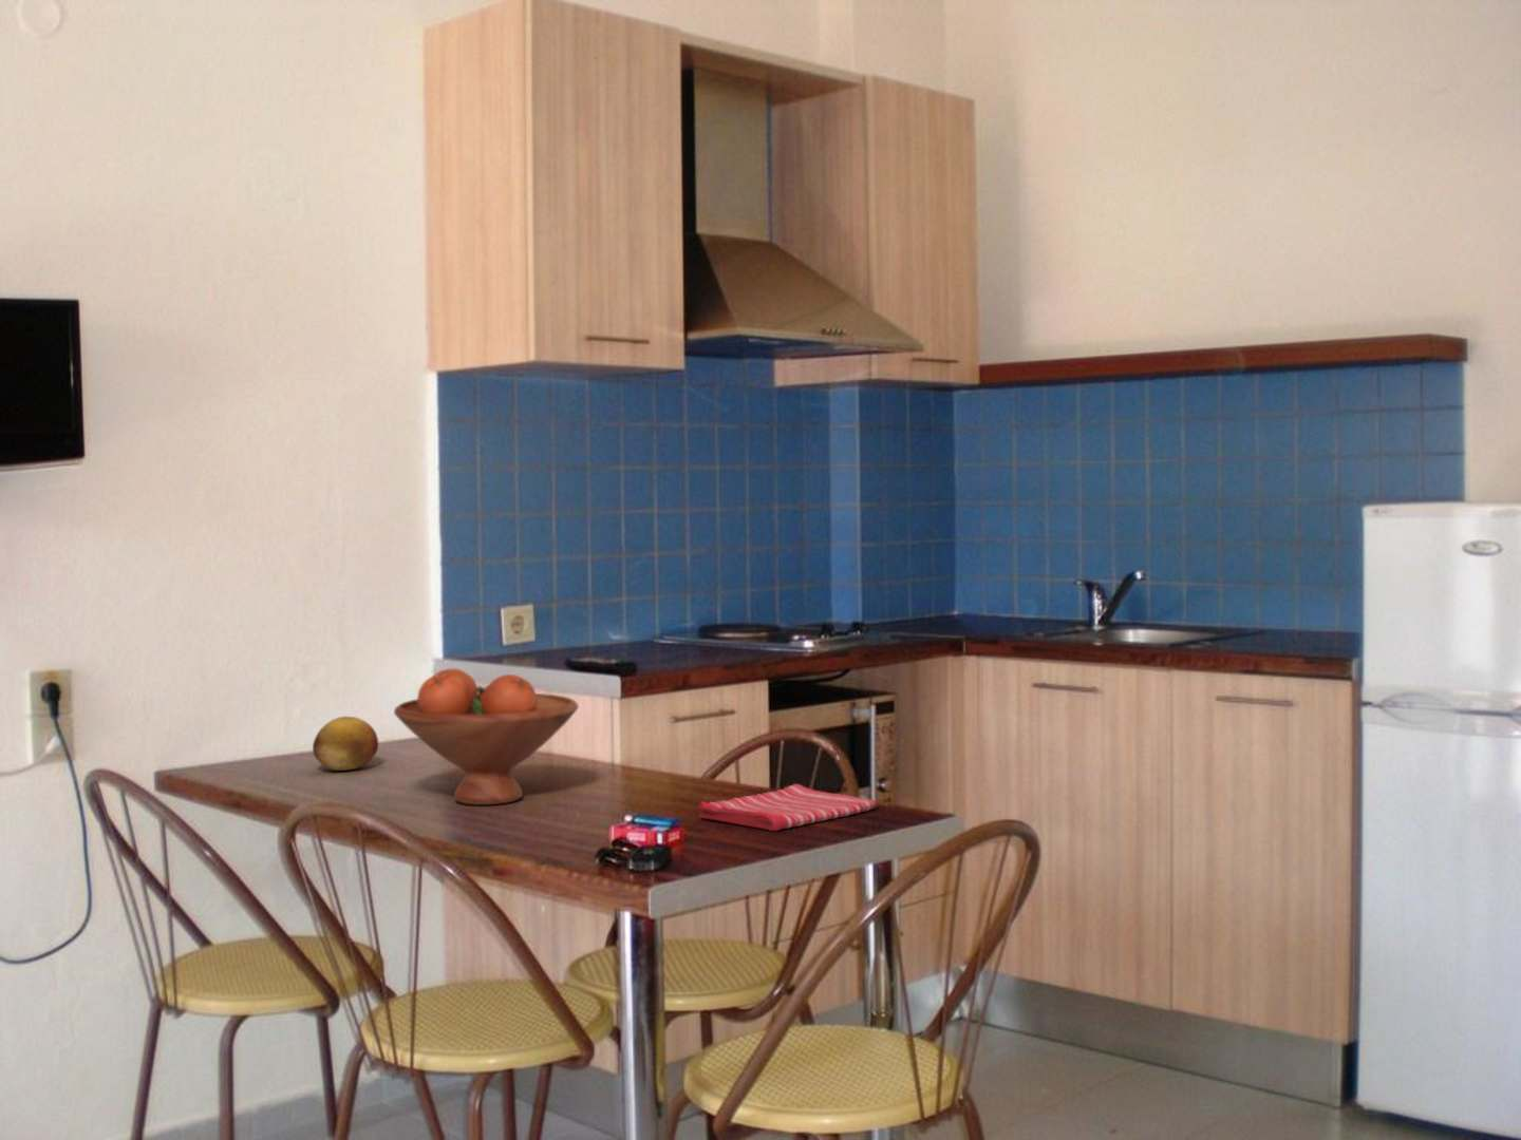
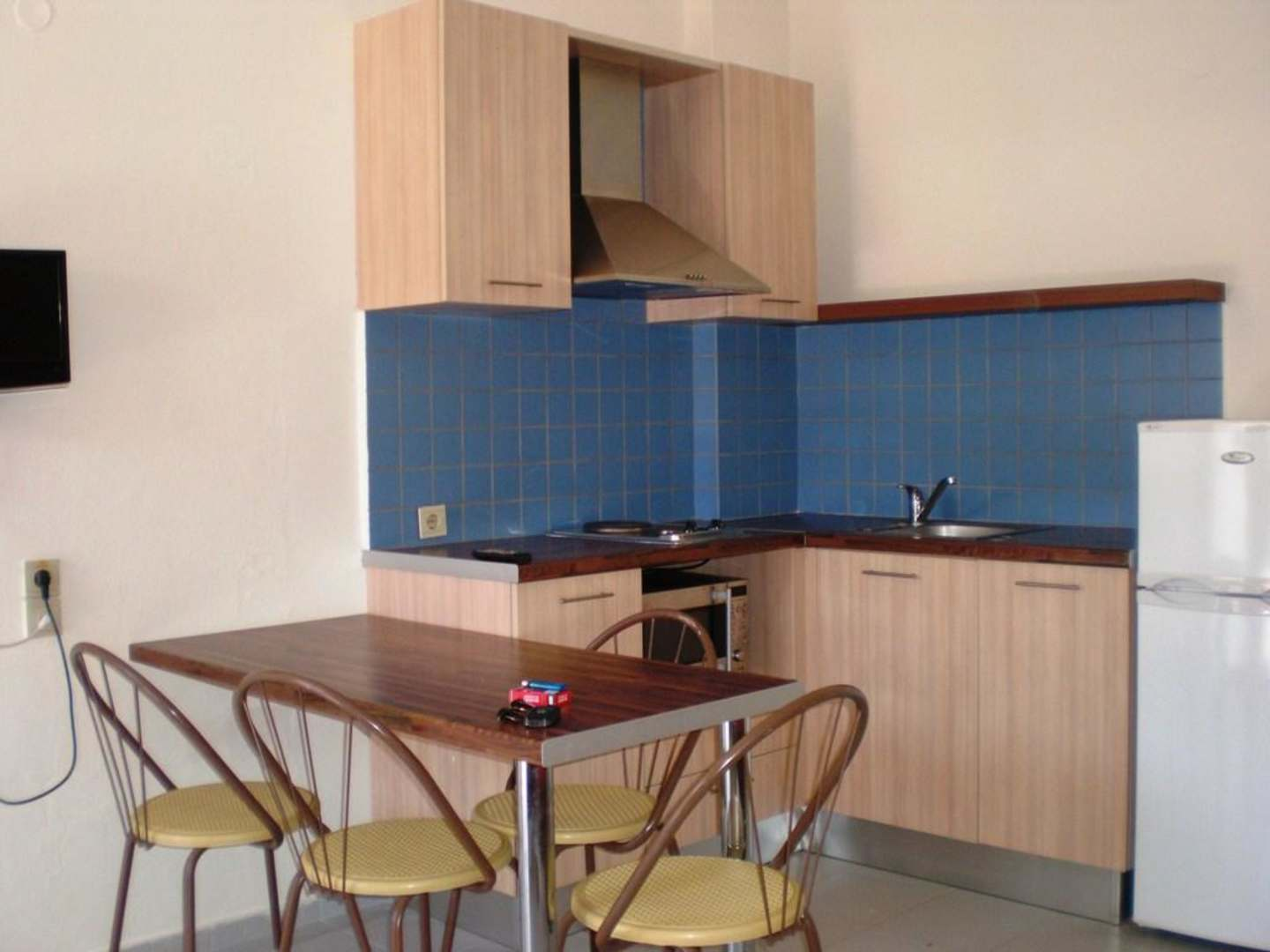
- fruit bowl [393,667,580,806]
- fruit [311,715,380,771]
- dish towel [697,783,879,832]
